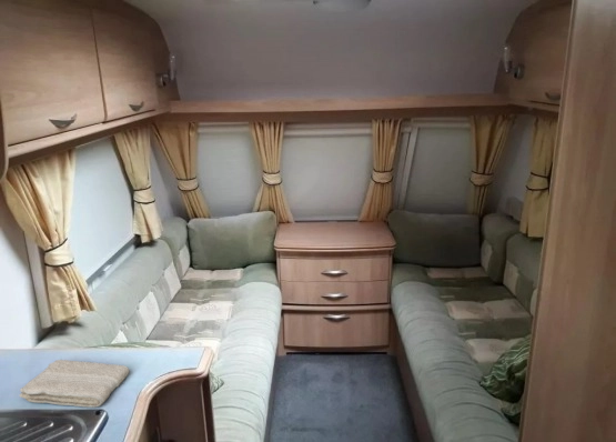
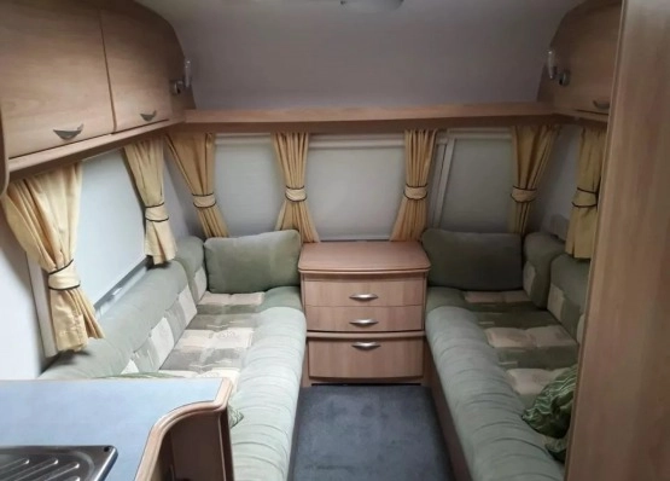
- washcloth [18,359,131,409]
